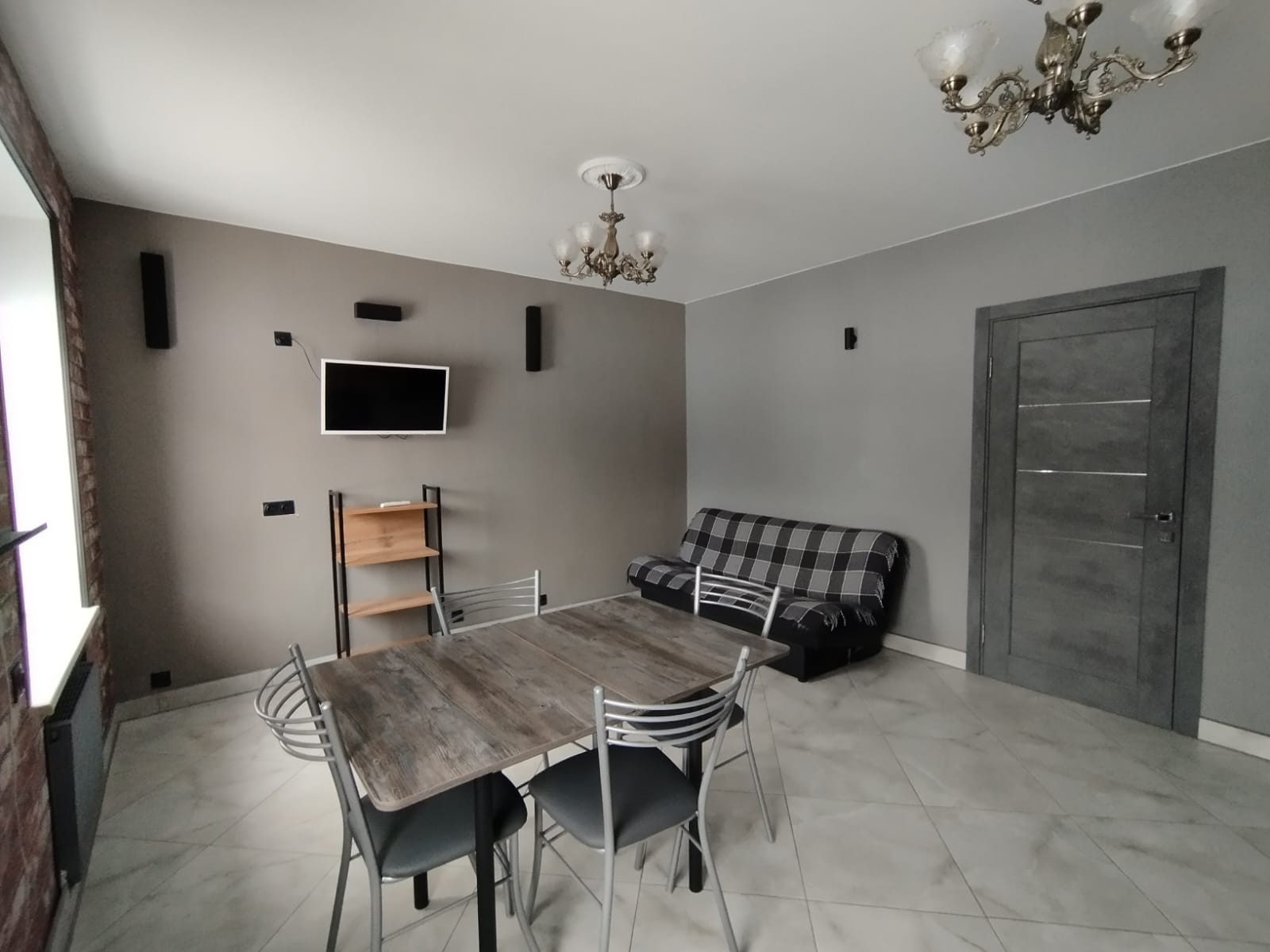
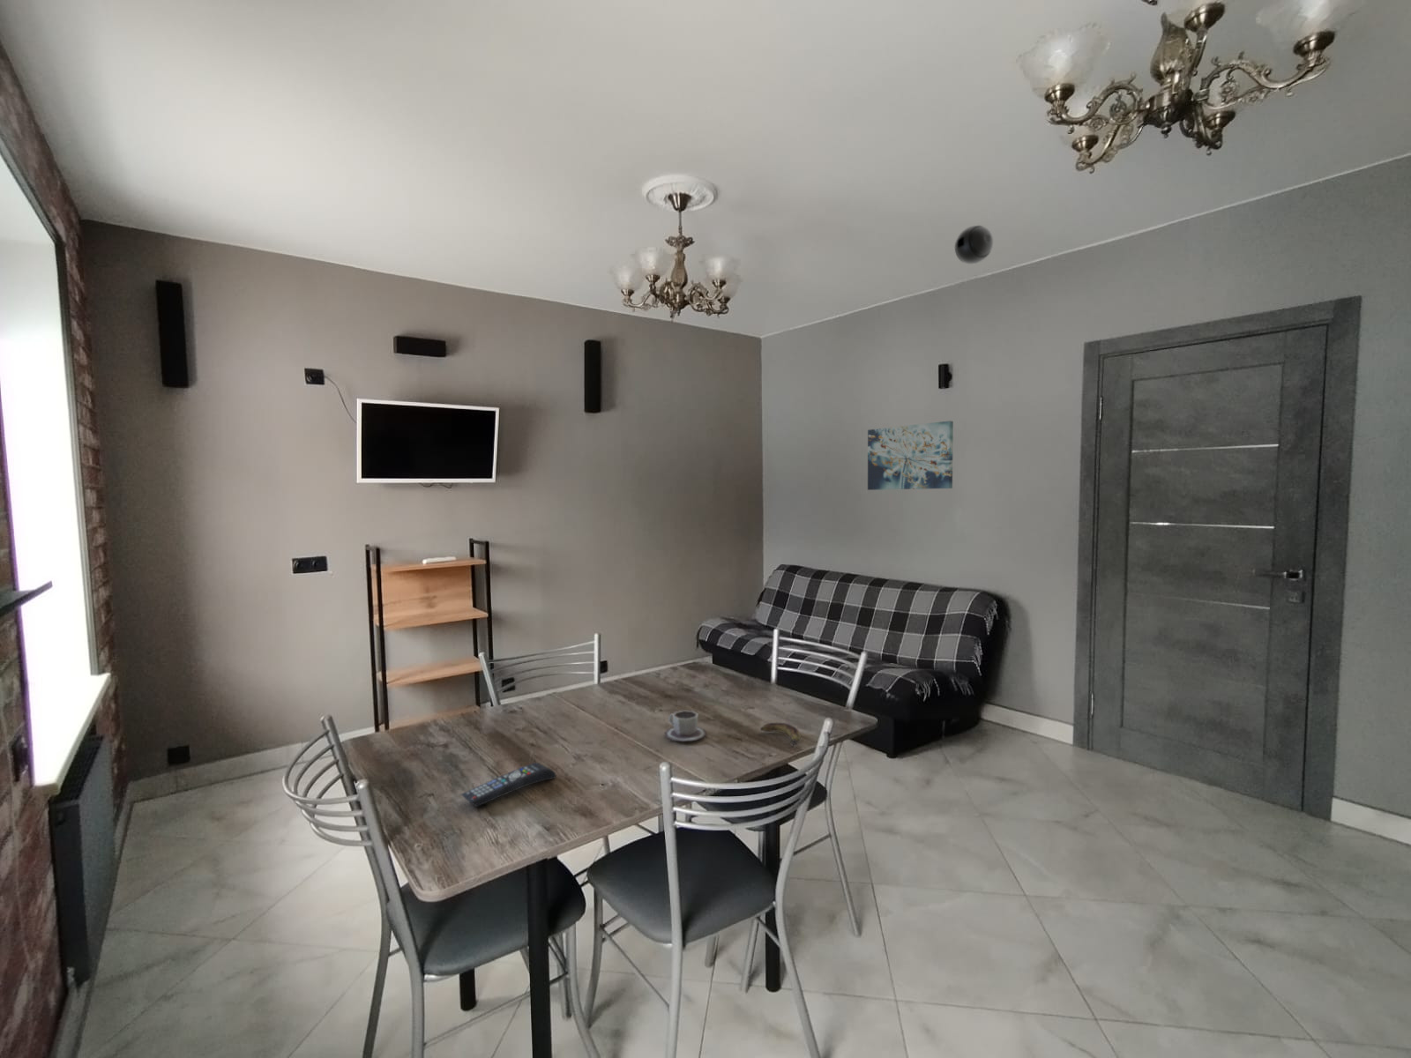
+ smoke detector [954,224,994,266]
+ remote control [460,761,558,808]
+ wall art [867,420,954,491]
+ banana [759,722,802,747]
+ cup [664,710,708,742]
